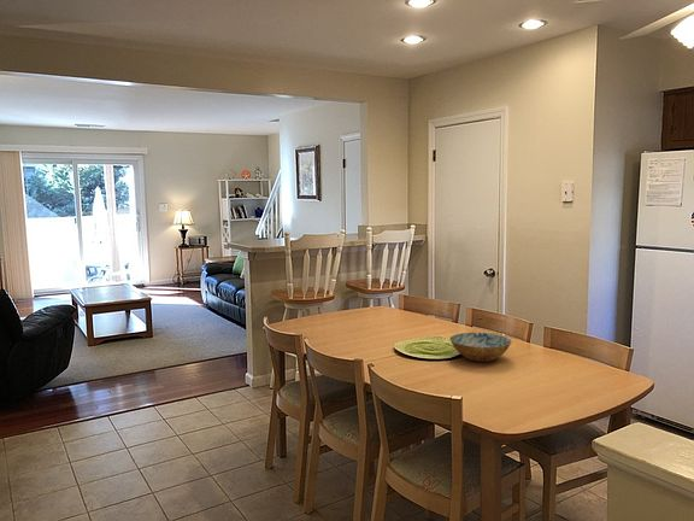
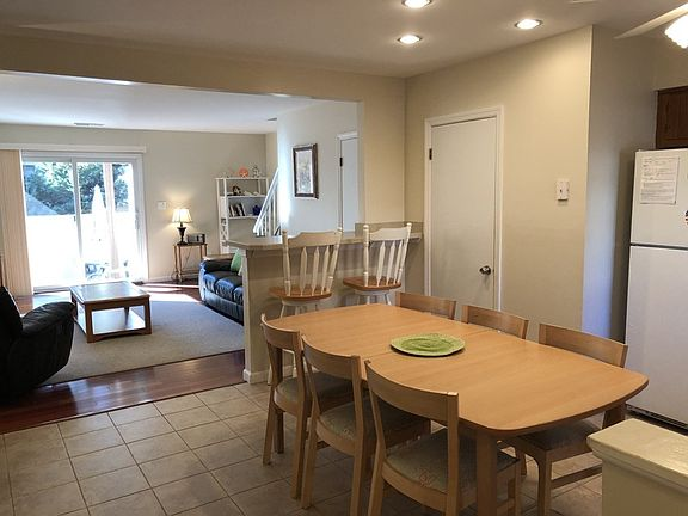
- bowl [449,332,512,363]
